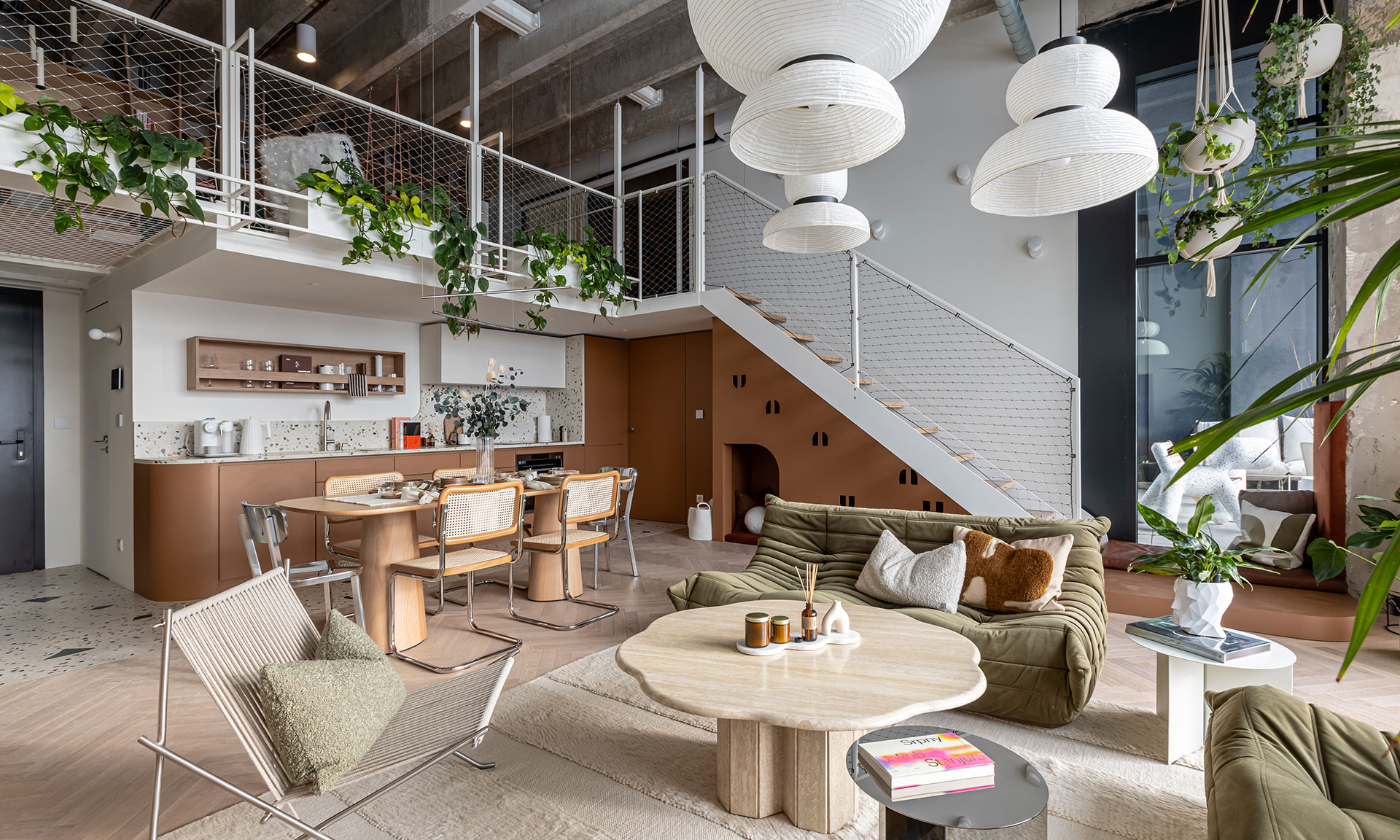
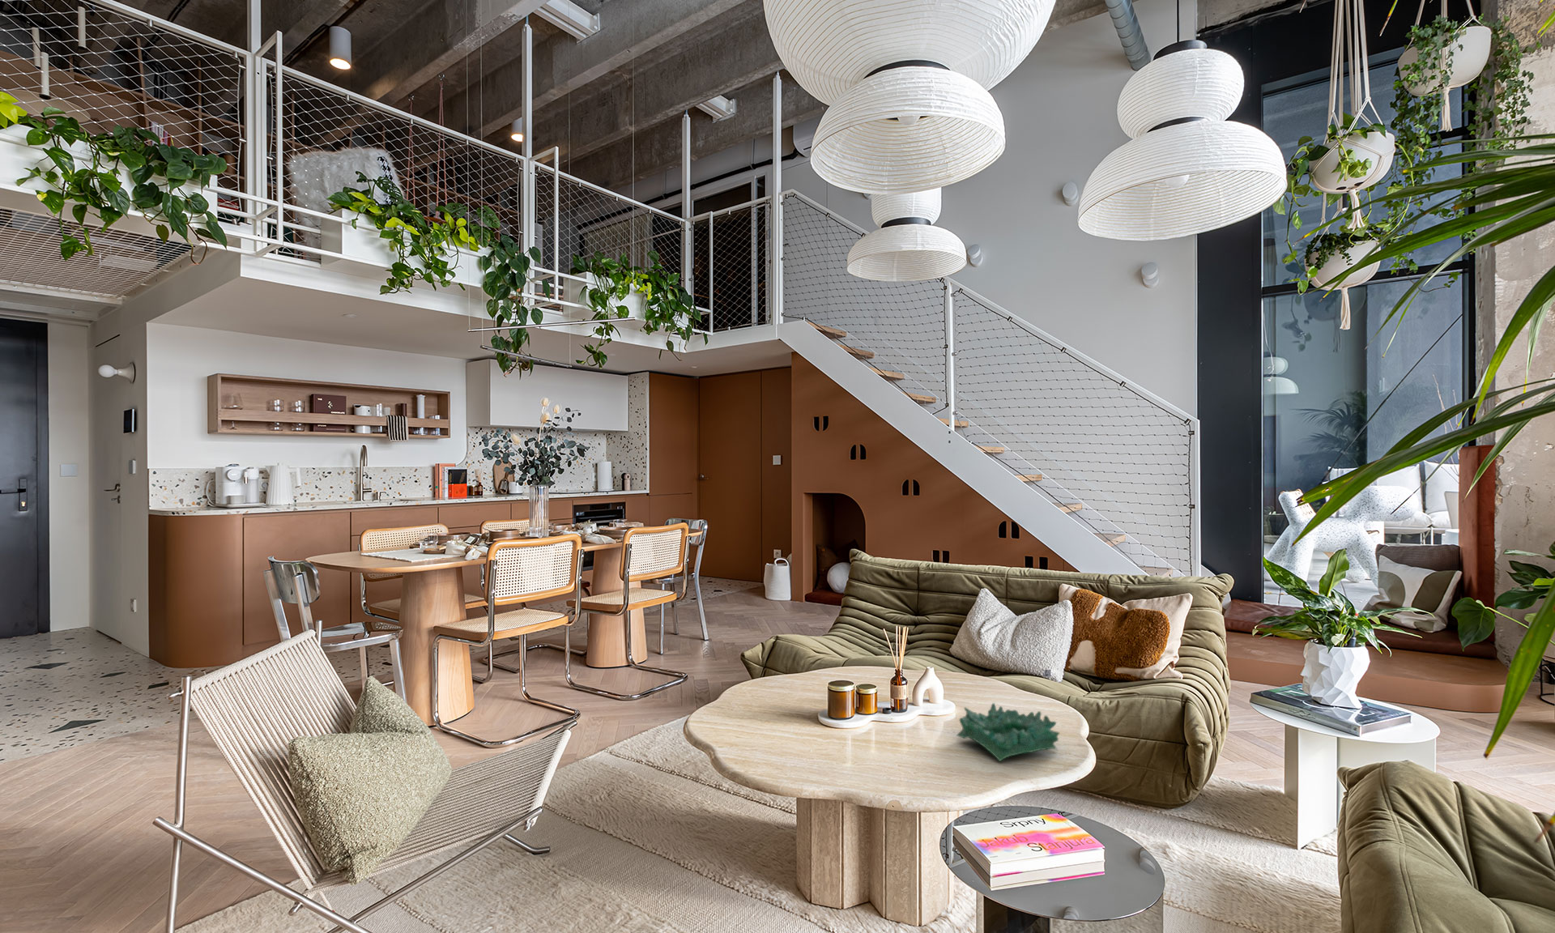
+ decorative bowl [955,702,1061,762]
